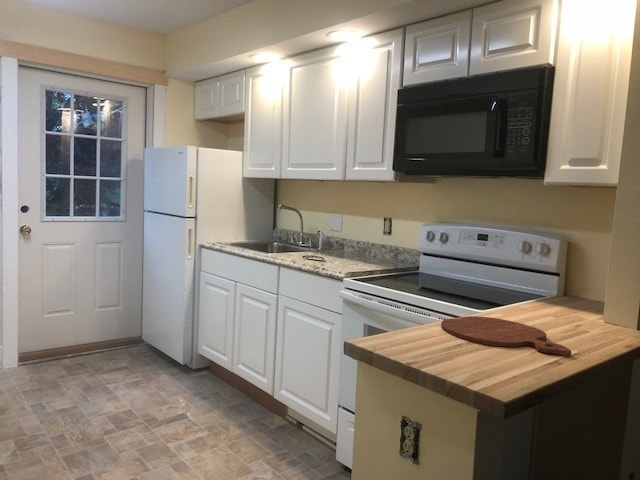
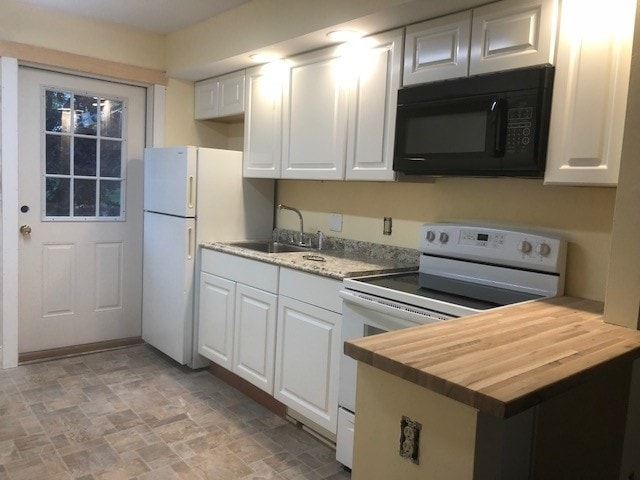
- cutting board [440,315,572,357]
